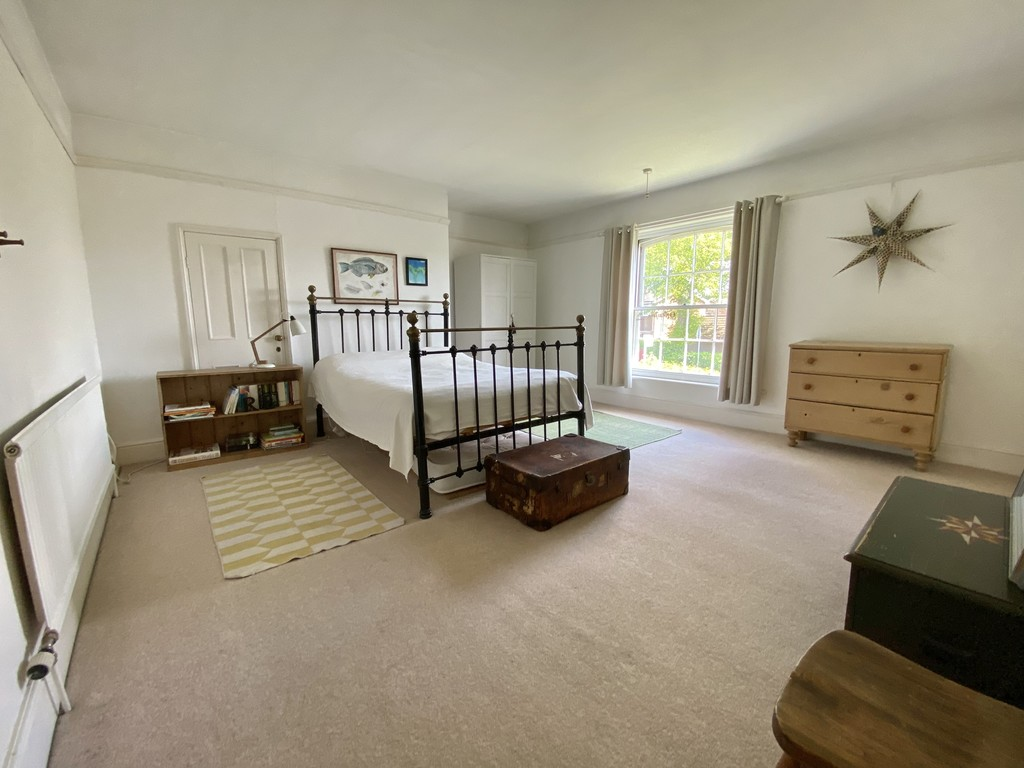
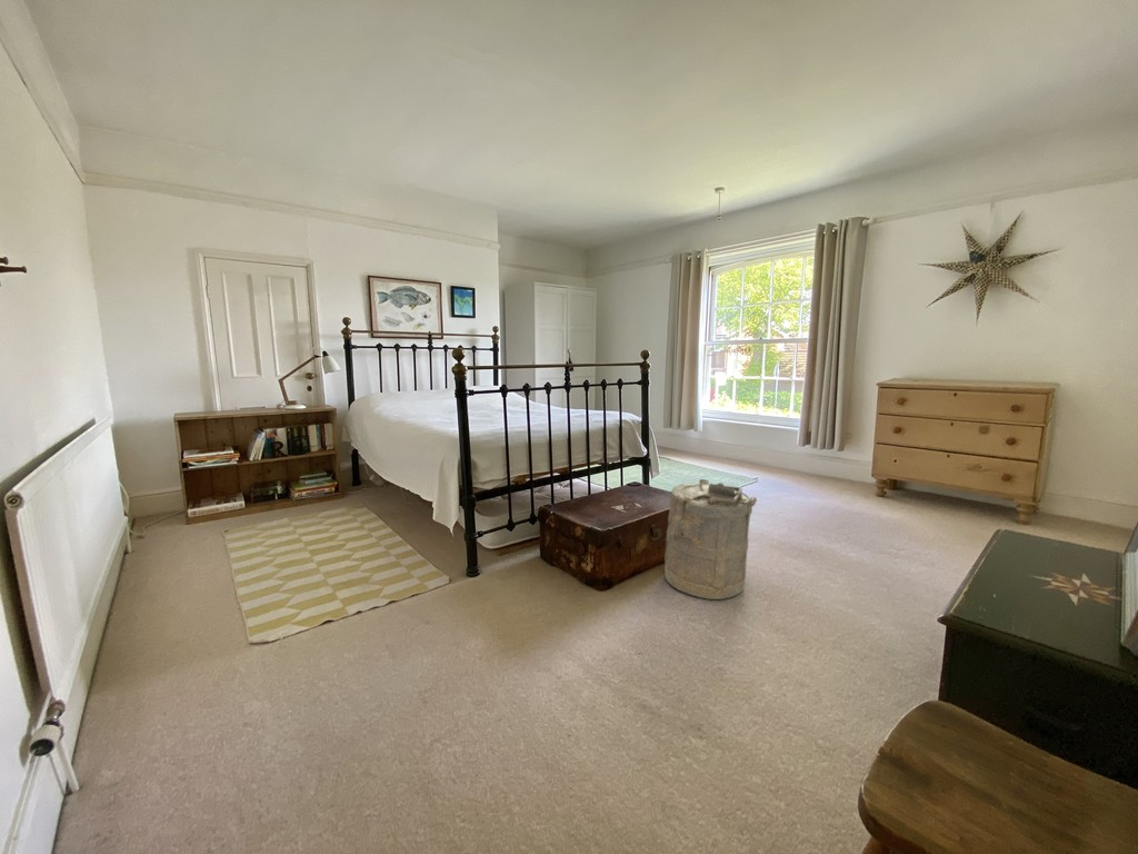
+ laundry hamper [663,478,758,600]
